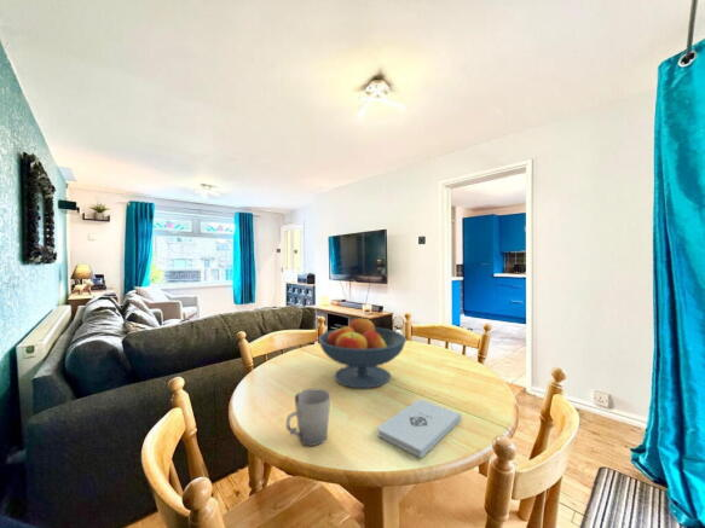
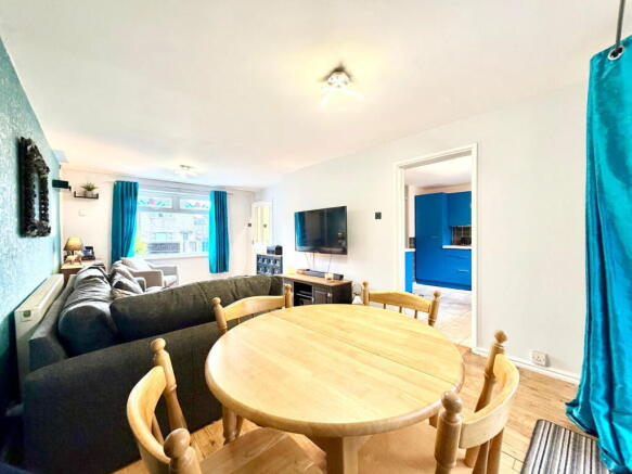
- cup [285,388,333,447]
- notepad [376,399,462,459]
- fruit bowl [317,315,408,389]
